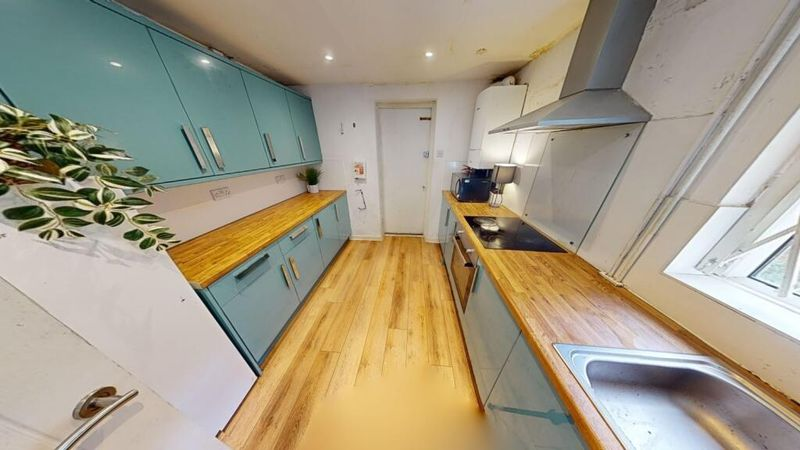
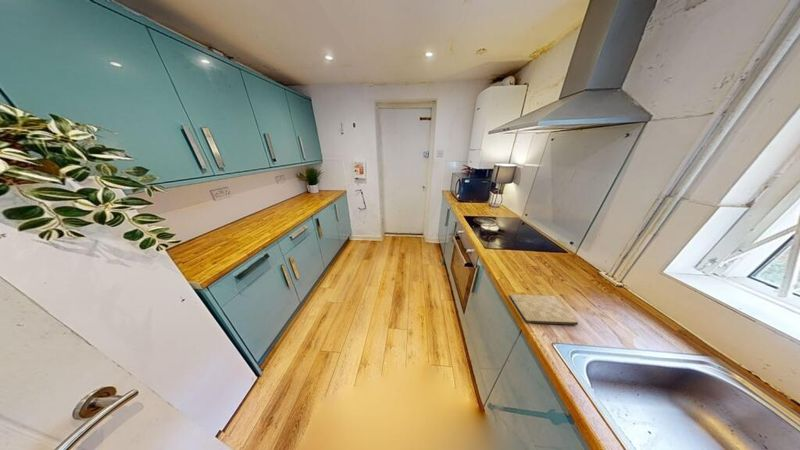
+ cutting board [508,294,579,326]
